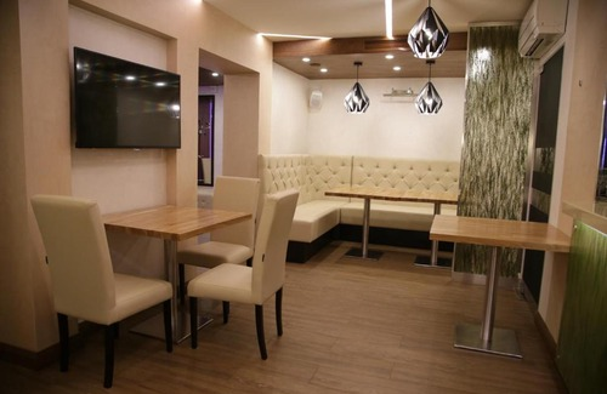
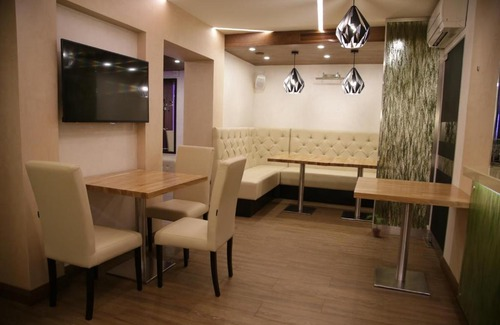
+ potted plant [366,214,385,238]
